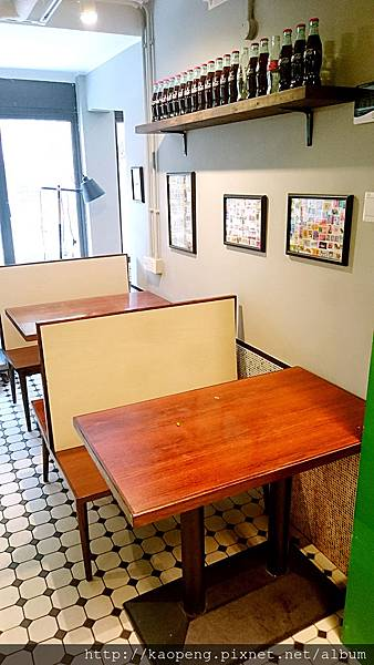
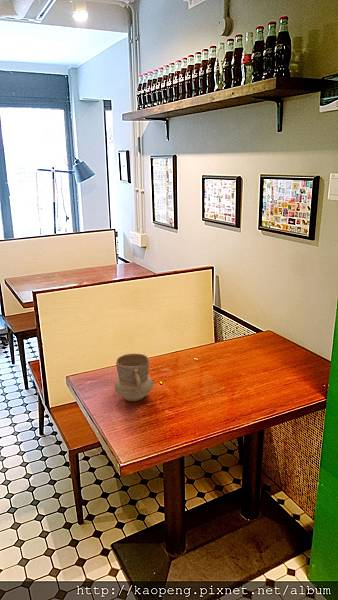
+ mug [113,353,154,402]
